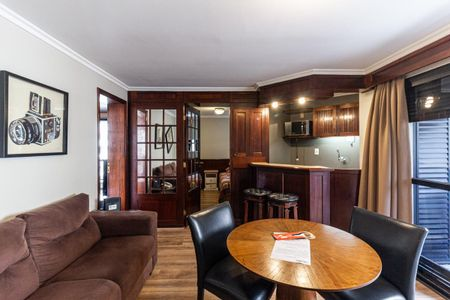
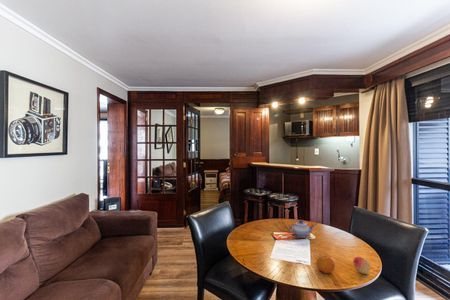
+ teapot [287,219,315,239]
+ fruit [315,255,336,274]
+ fruit [352,256,372,275]
